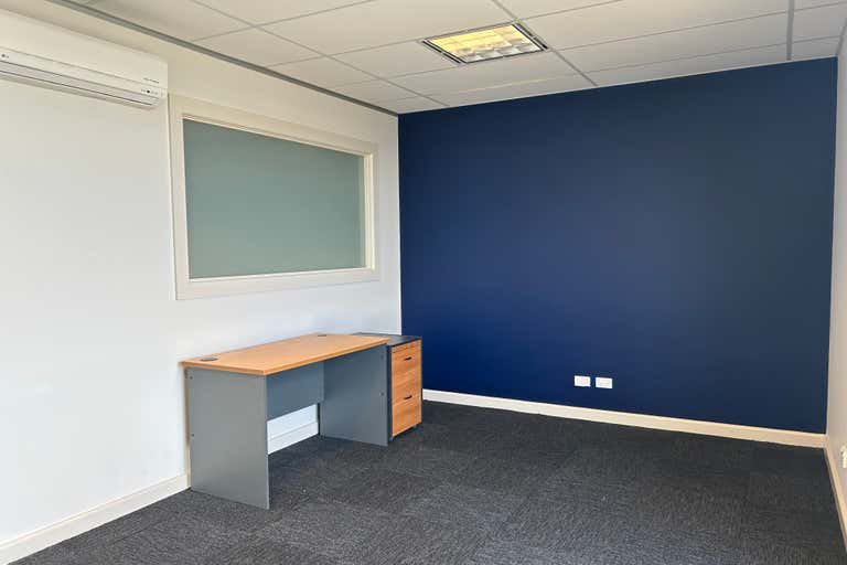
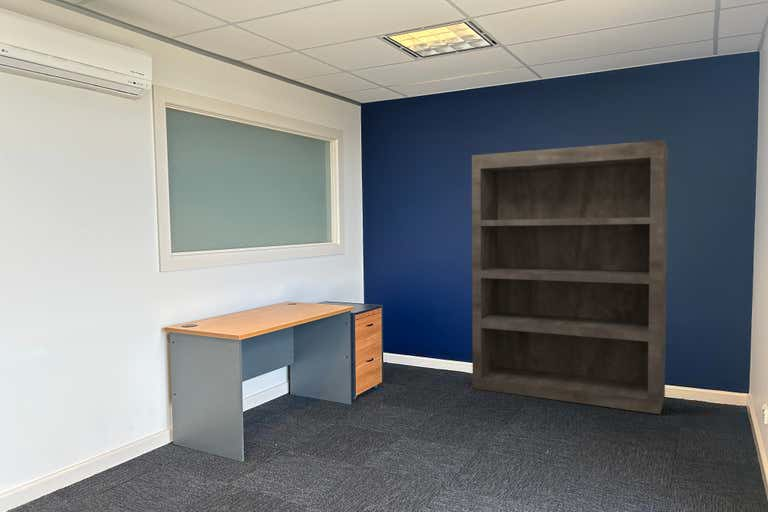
+ bookshelf [471,139,669,415]
